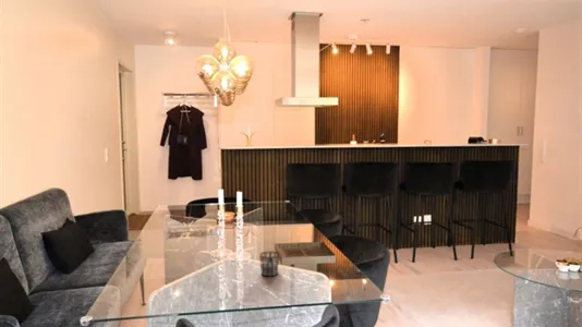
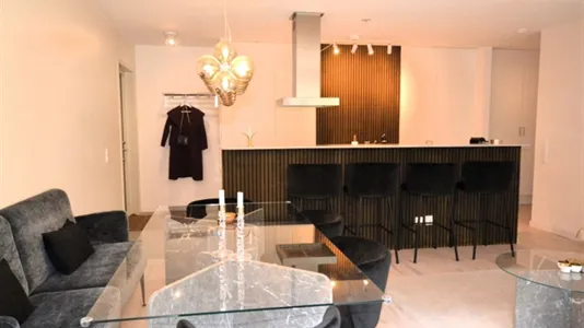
- cup [259,251,280,277]
